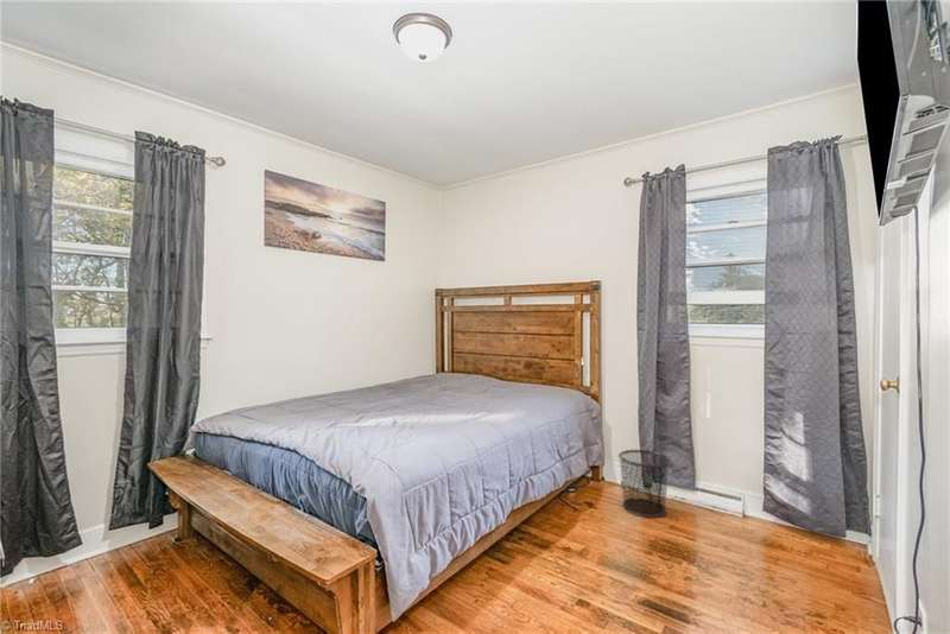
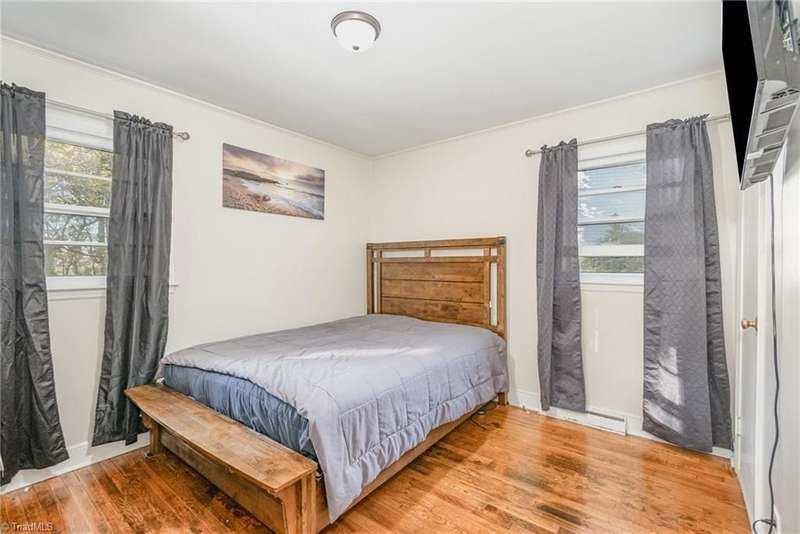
- waste bin [618,449,672,519]
